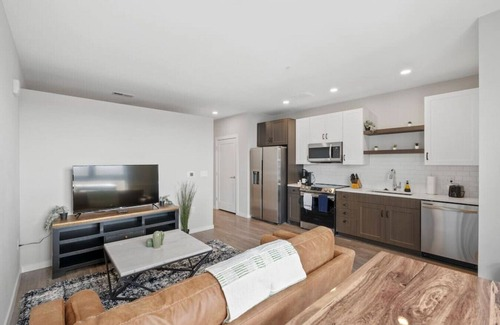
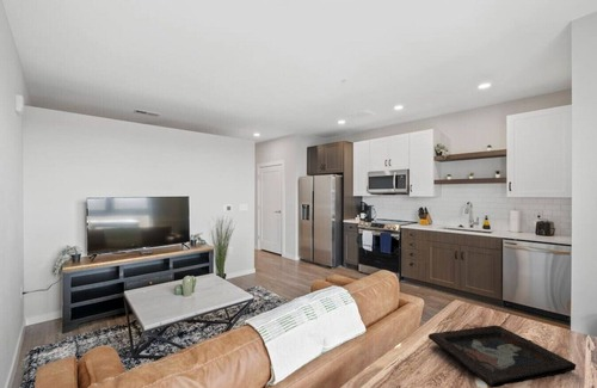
+ decorative tray [427,325,577,388]
